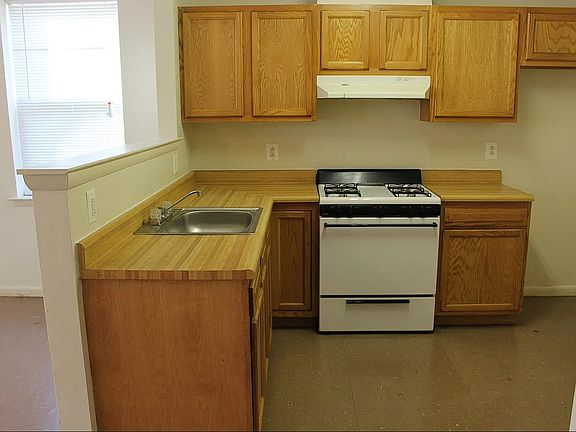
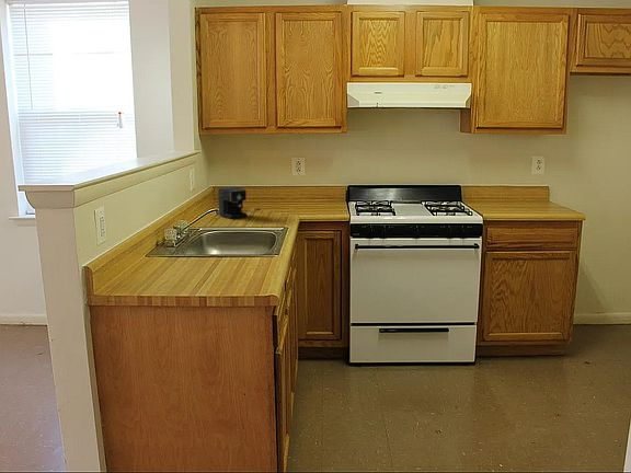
+ coffee maker [217,186,262,220]
